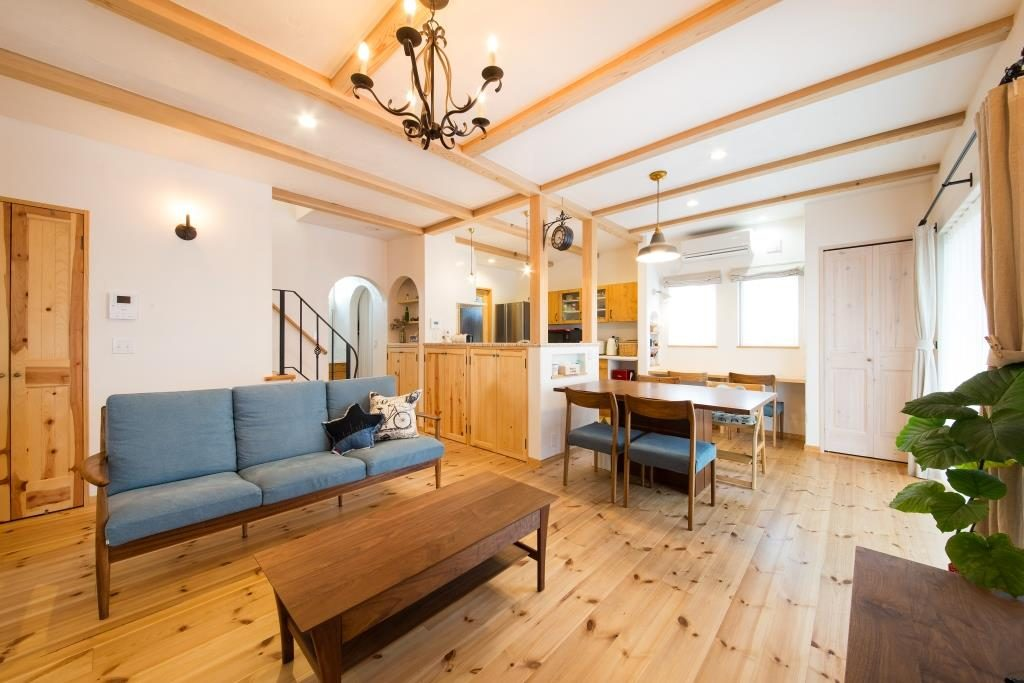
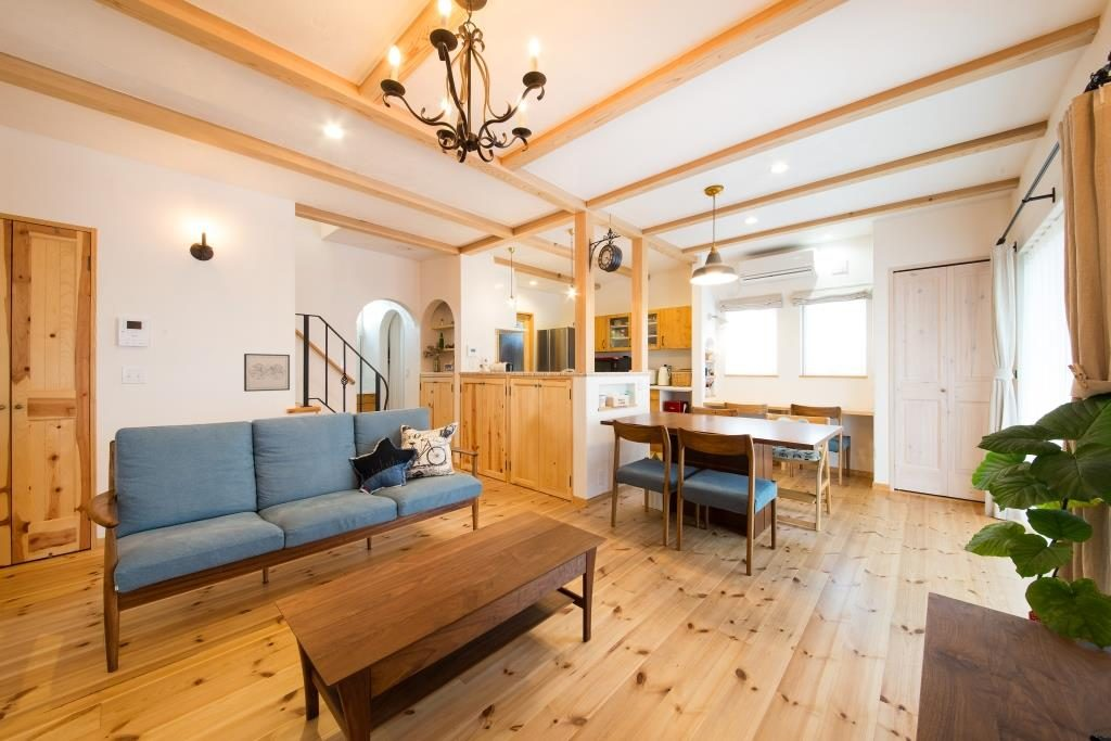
+ wall art [243,353,291,393]
